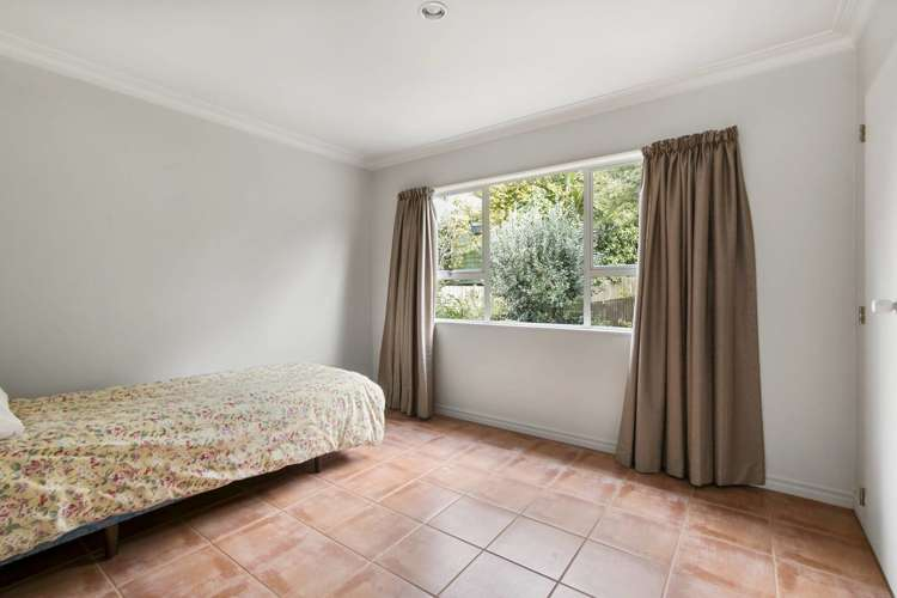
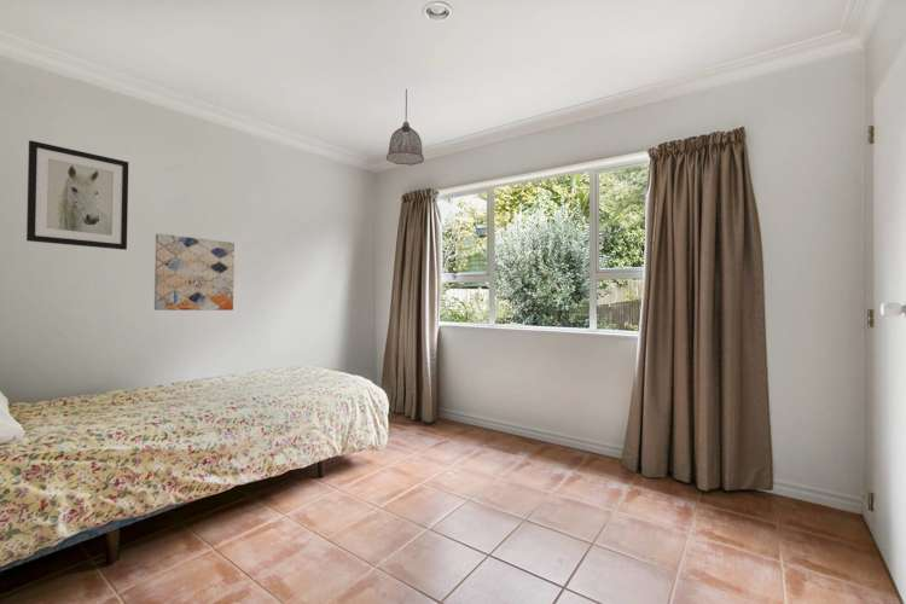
+ wall art [25,139,129,251]
+ wall art [153,233,236,312]
+ pendant lamp [385,88,425,167]
